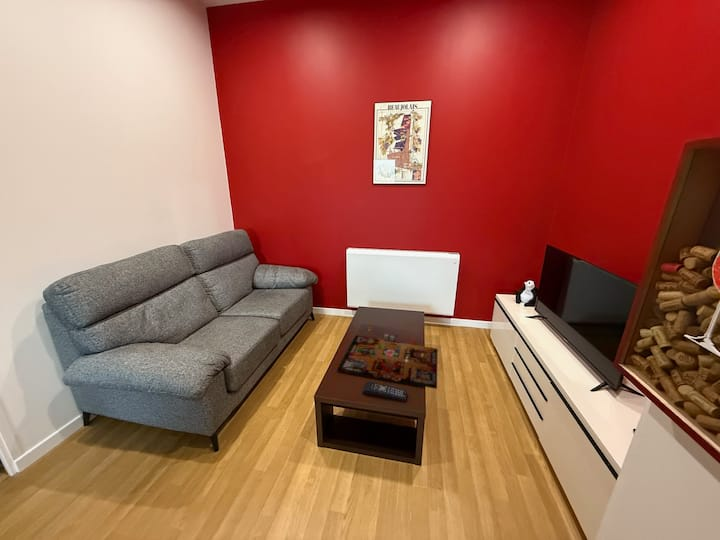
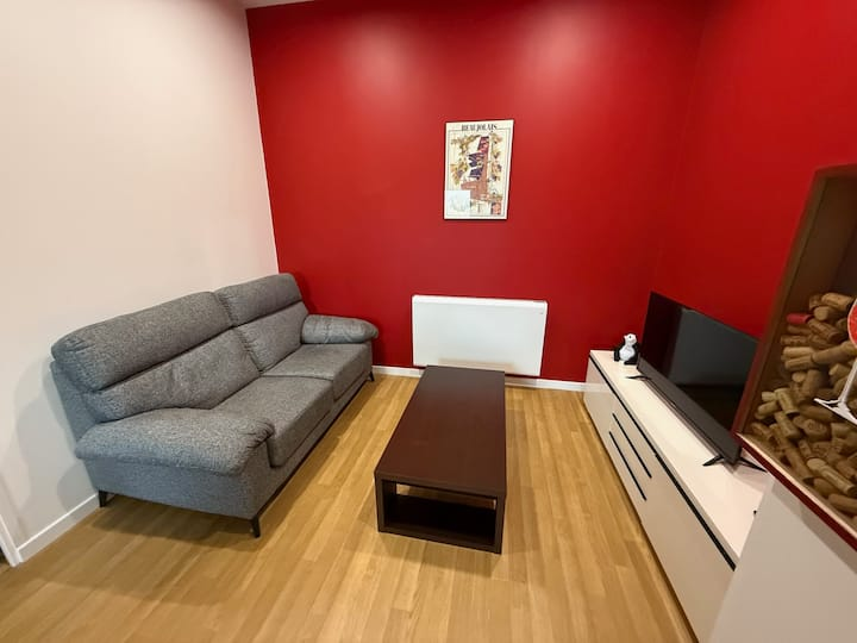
- gameboard [336,326,439,390]
- remote control [361,381,408,402]
